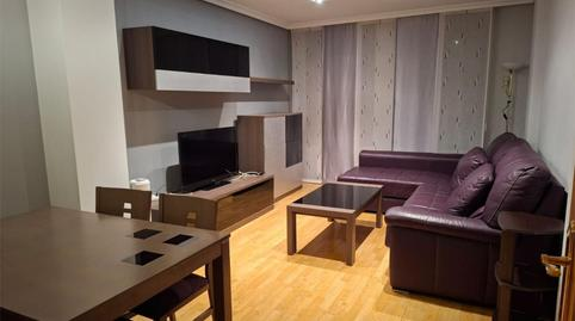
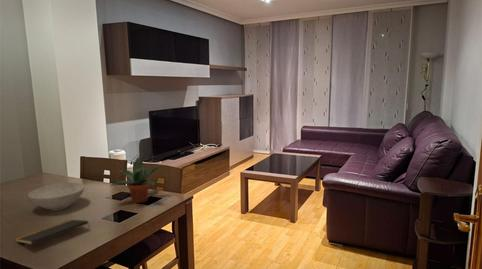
+ notepad [15,219,91,246]
+ bowl [27,182,86,211]
+ potted plant [110,156,162,204]
